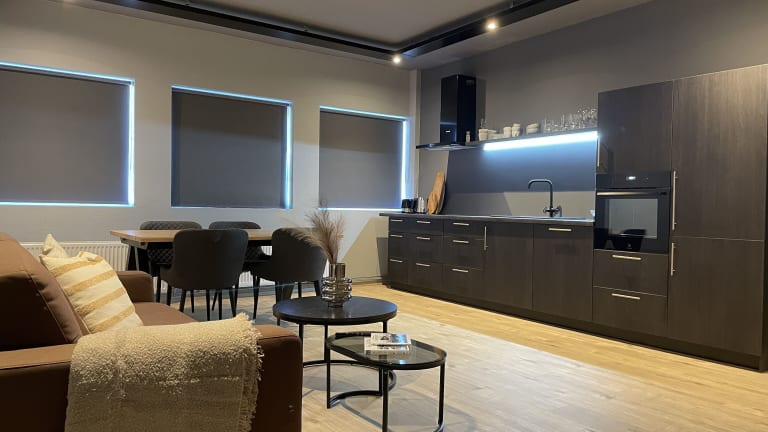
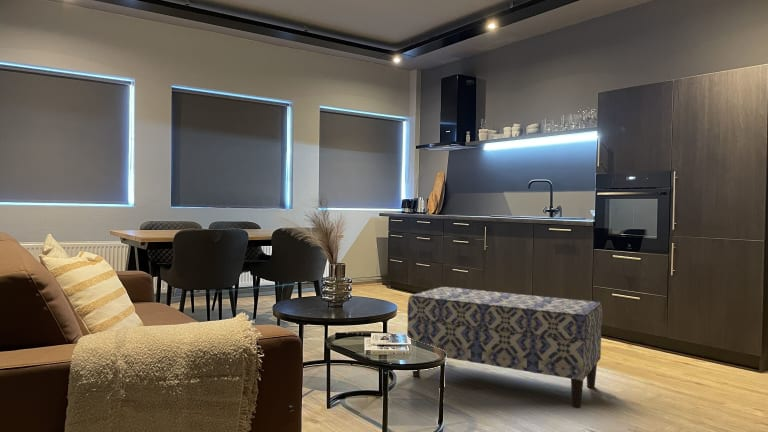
+ bench [406,286,603,409]
